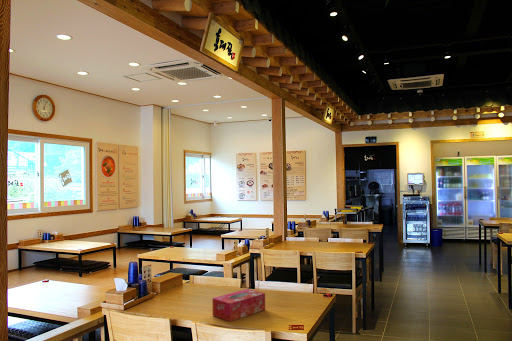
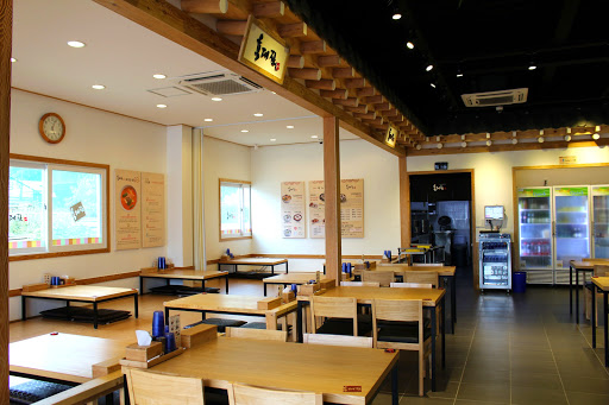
- tissue box [211,288,266,322]
